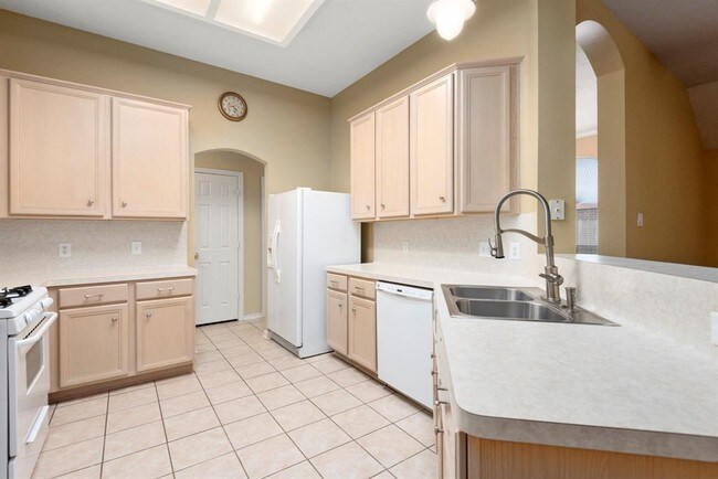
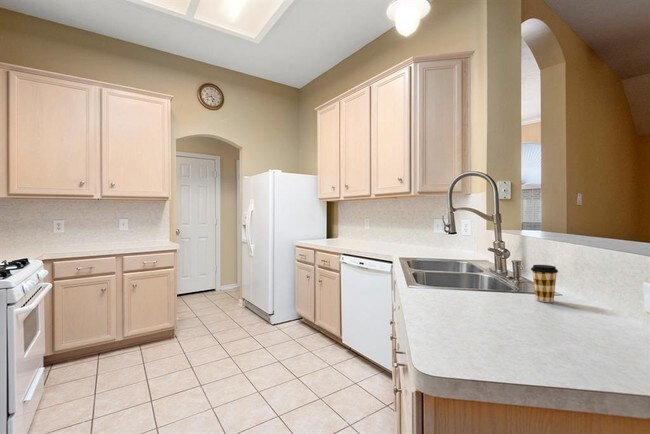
+ coffee cup [530,264,559,303]
